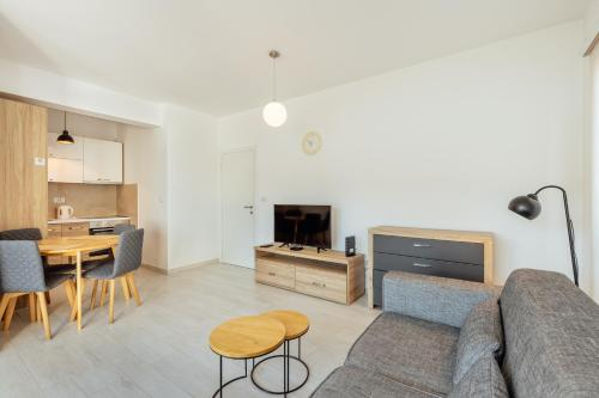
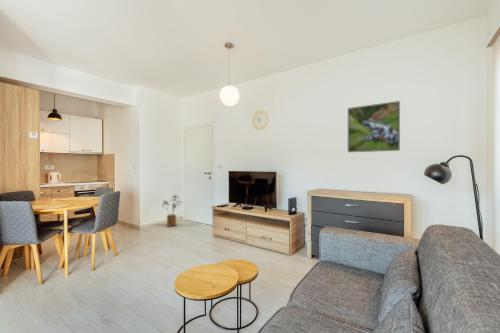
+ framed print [347,100,401,153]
+ house plant [161,194,182,228]
